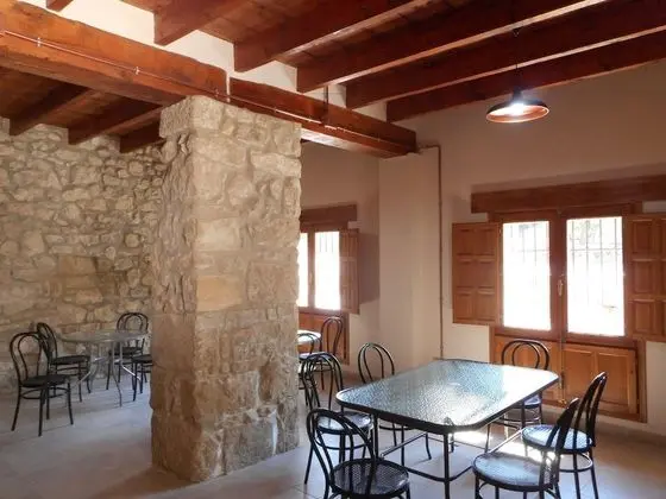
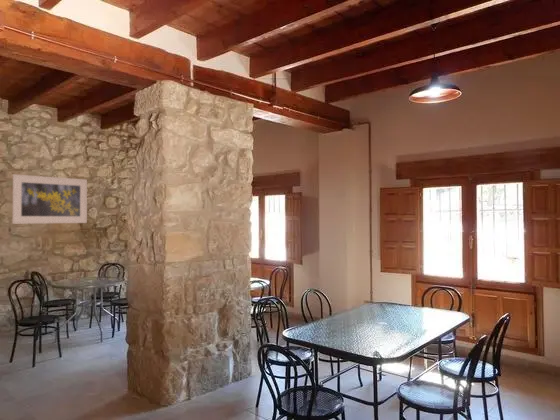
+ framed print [12,173,88,225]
